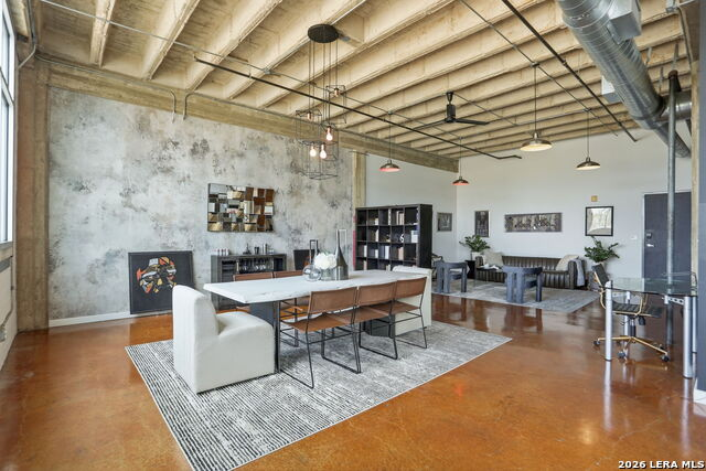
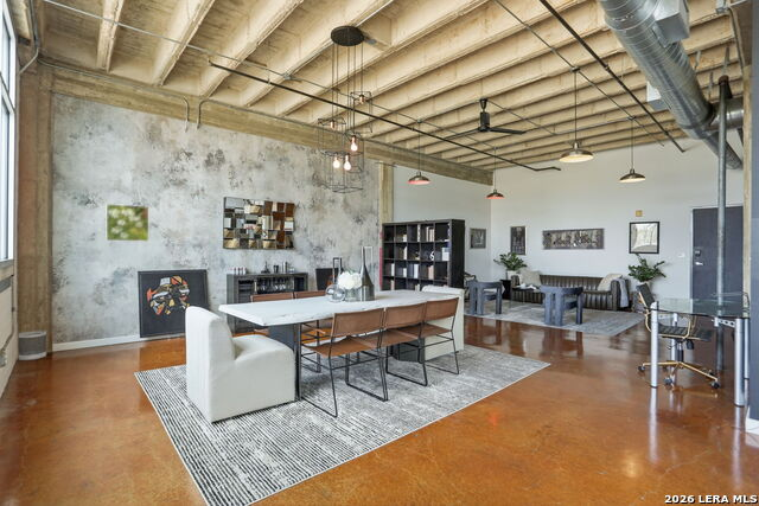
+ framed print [106,203,149,242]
+ wastebasket [18,329,47,361]
